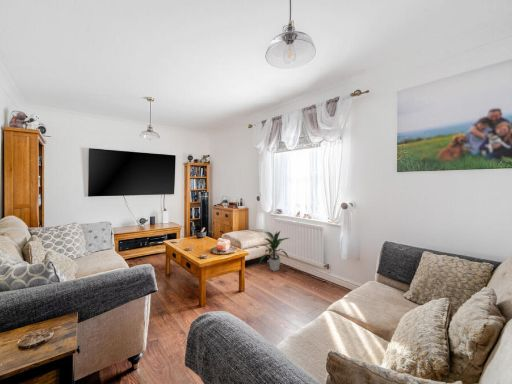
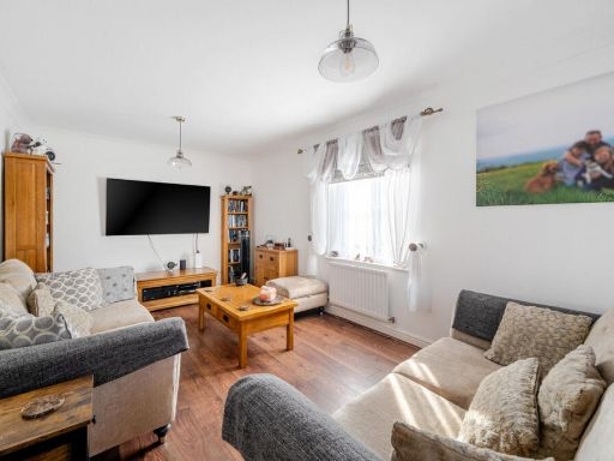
- indoor plant [258,229,290,272]
